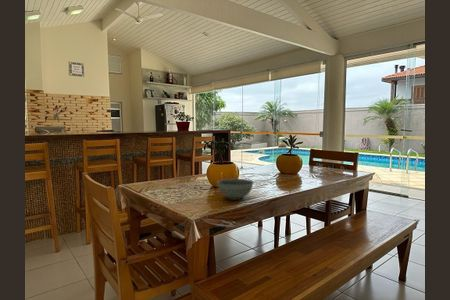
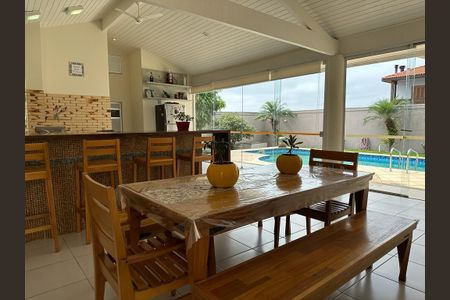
- bowl [216,178,255,201]
